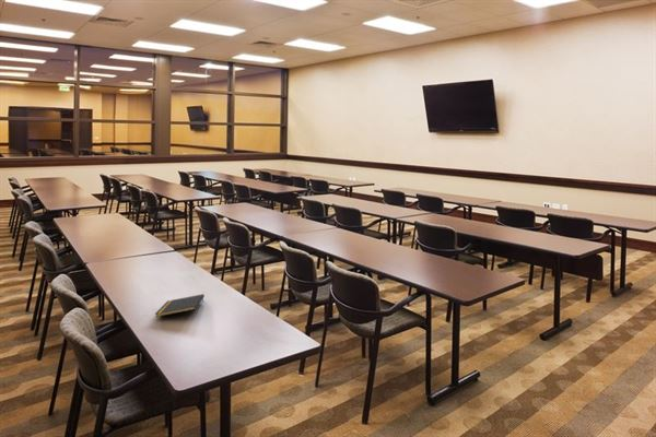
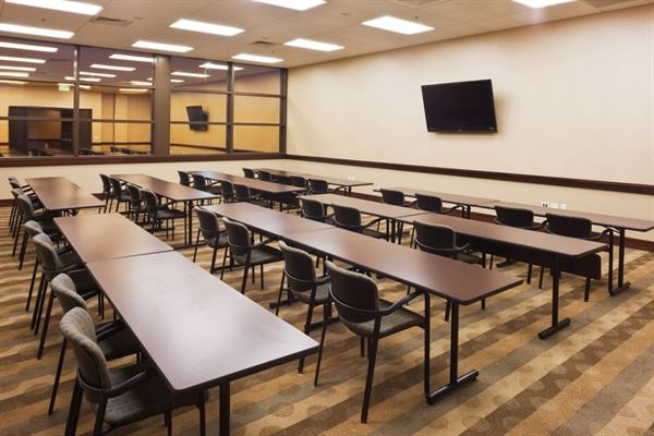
- notepad [154,293,206,318]
